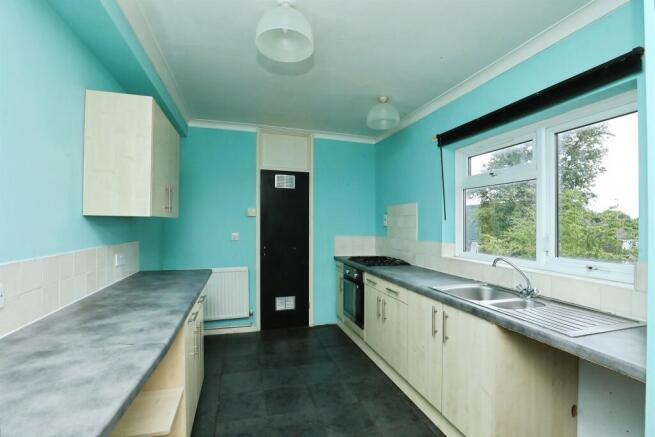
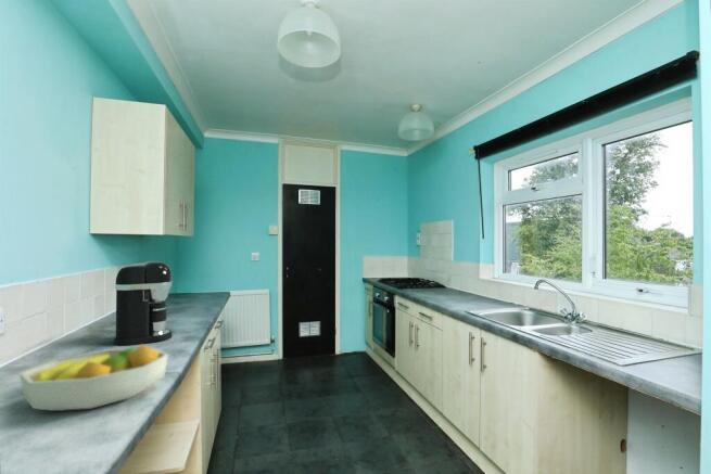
+ coffee maker [112,260,174,347]
+ fruit bowl [18,344,169,412]
